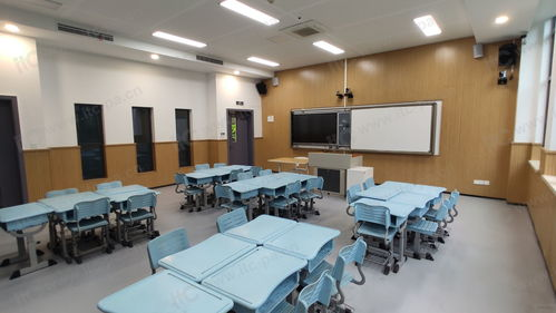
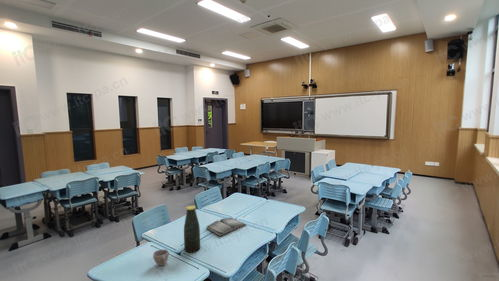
+ cup [152,248,170,267]
+ hardback book [205,217,247,237]
+ bottle [183,205,201,254]
